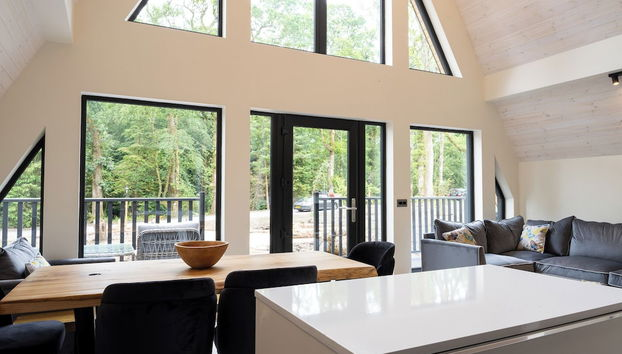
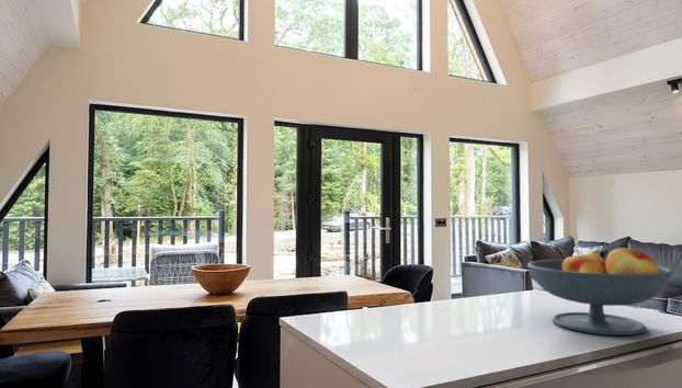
+ fruit bowl [526,247,674,336]
